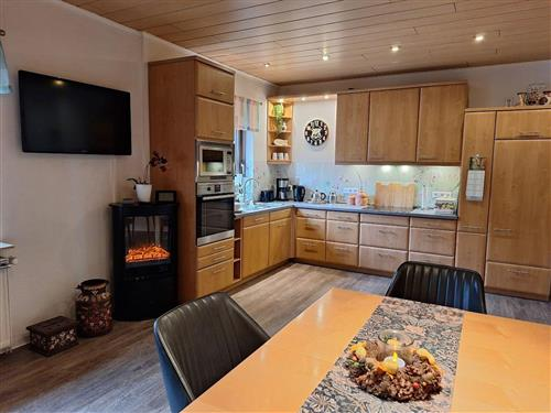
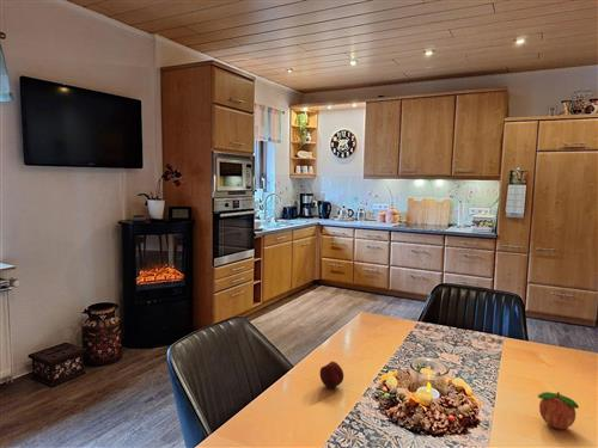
+ apple [318,361,344,388]
+ fruit [537,391,580,430]
